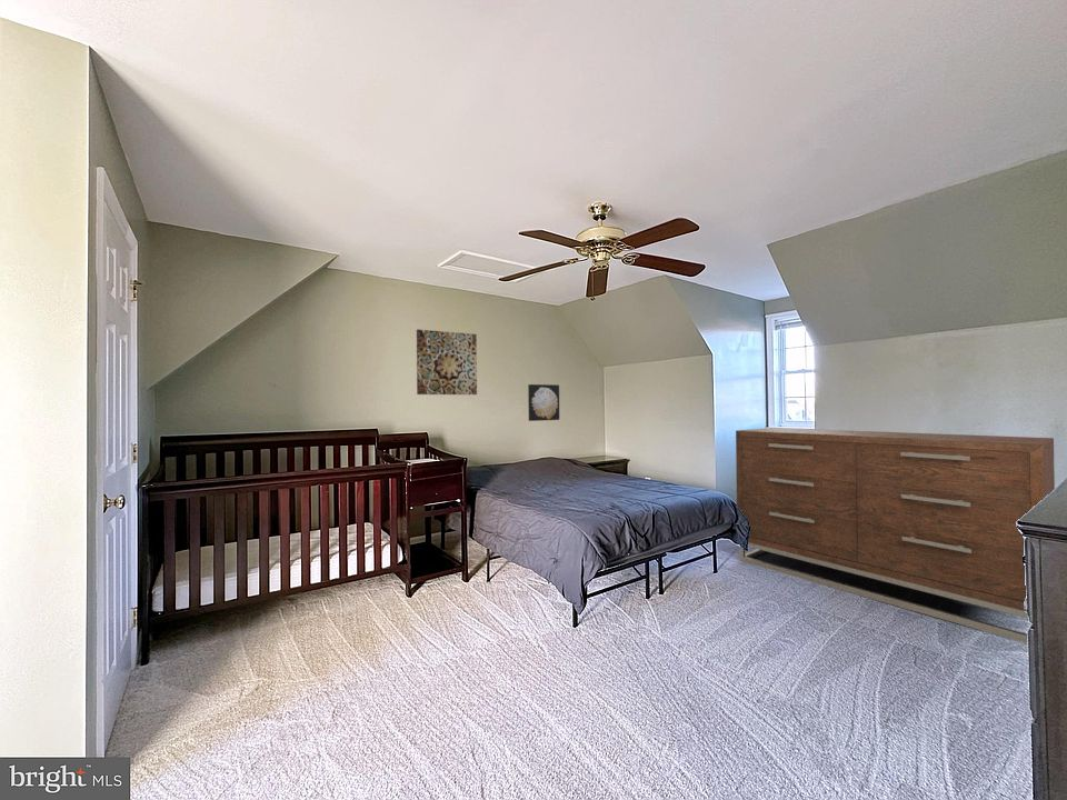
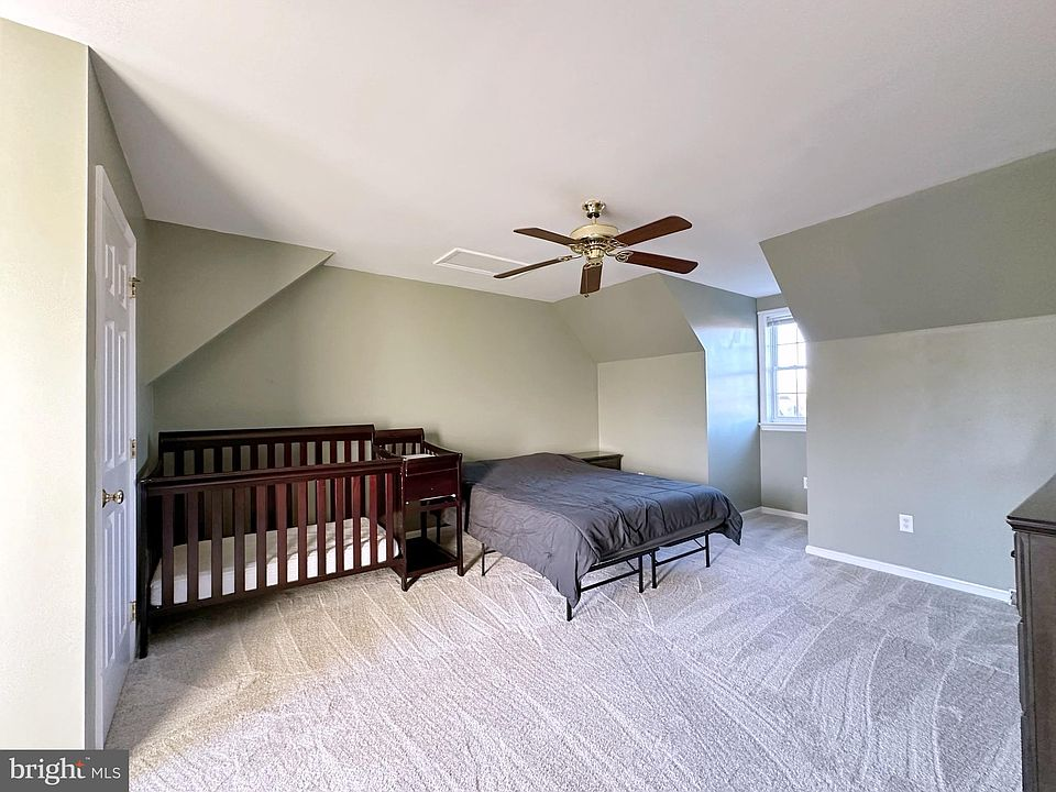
- dresser [735,427,1056,644]
- wall art [527,383,560,422]
- wall art [416,328,478,396]
